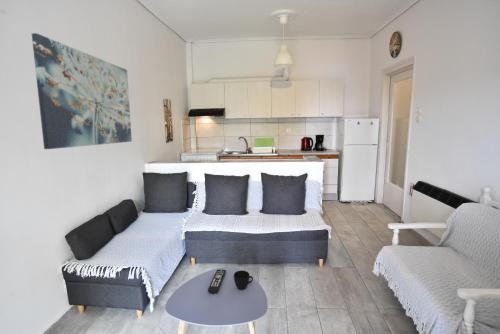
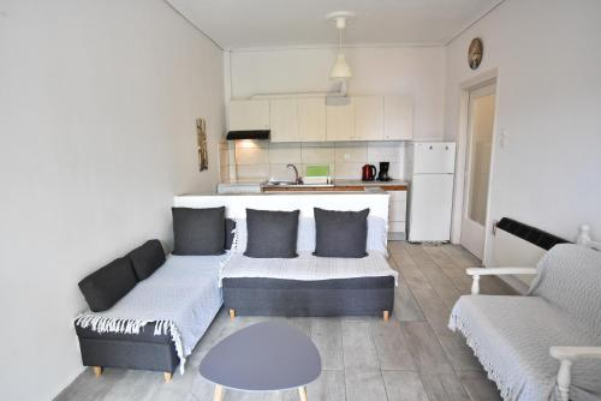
- cup [233,269,254,291]
- remote control [207,269,227,294]
- wall art [31,32,133,150]
